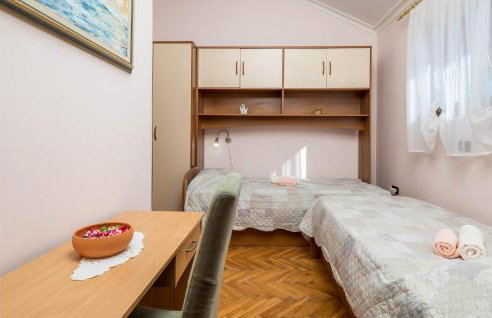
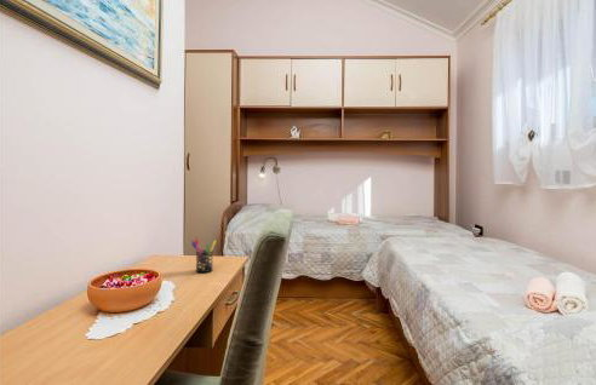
+ pen holder [190,236,217,274]
